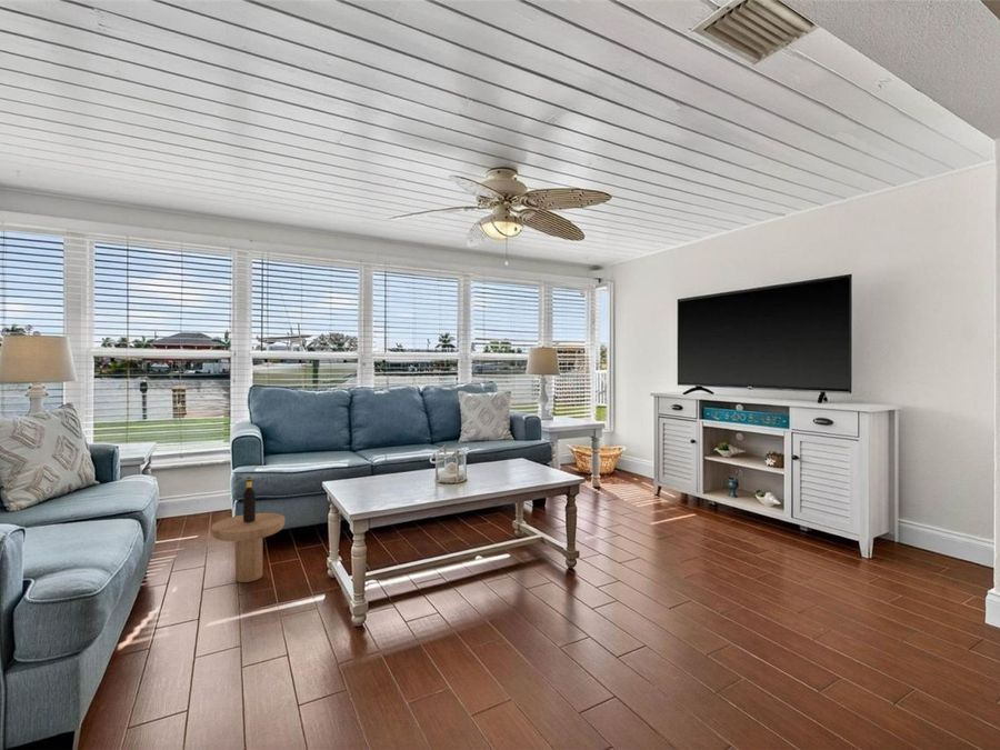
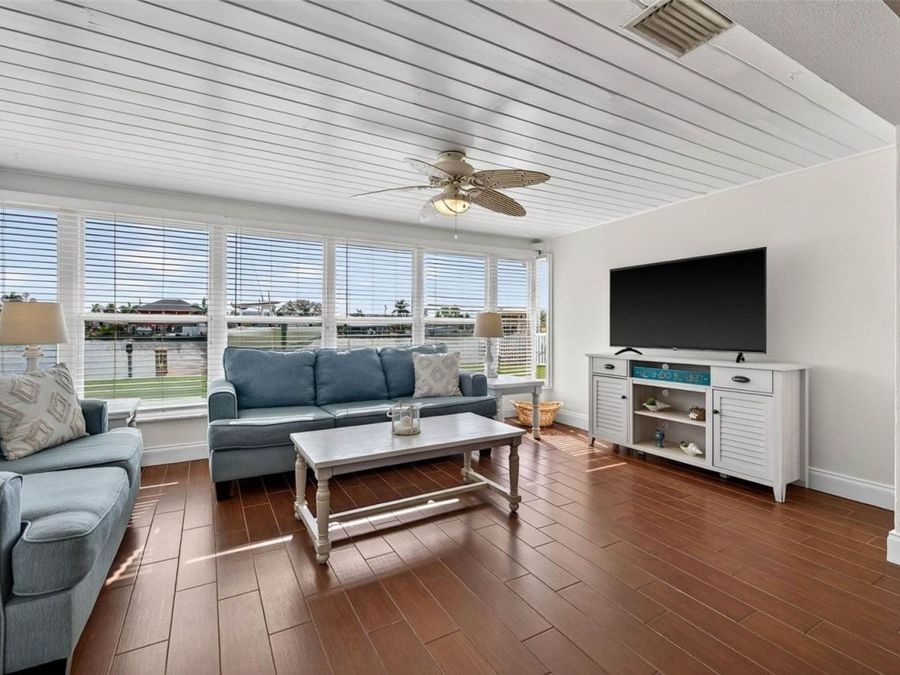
- side table [210,477,286,583]
